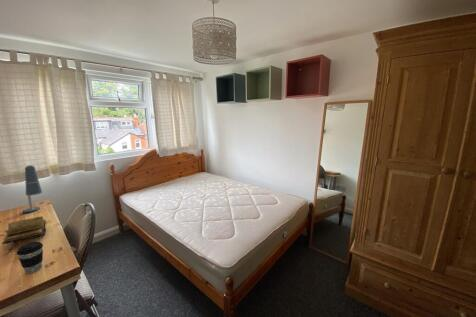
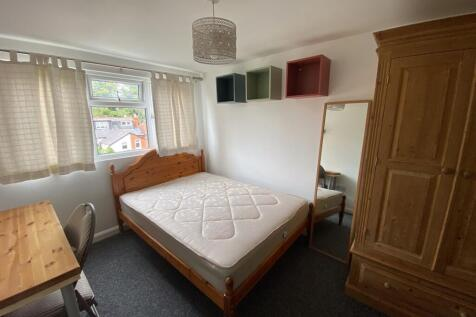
- coffee cup [16,241,44,275]
- desk lamp [22,164,43,214]
- book [1,215,47,245]
